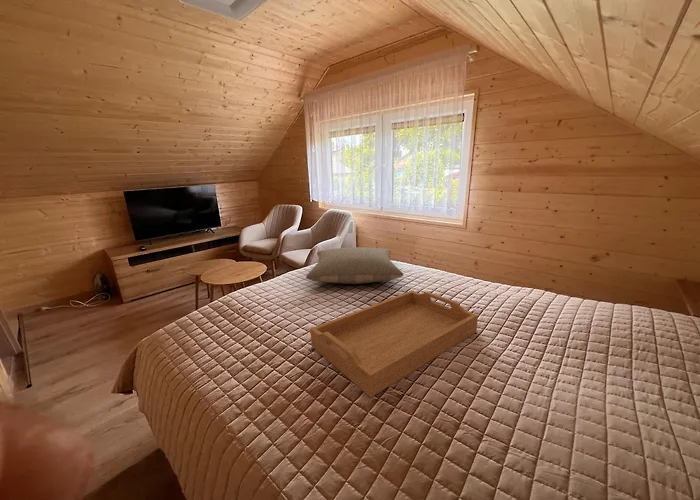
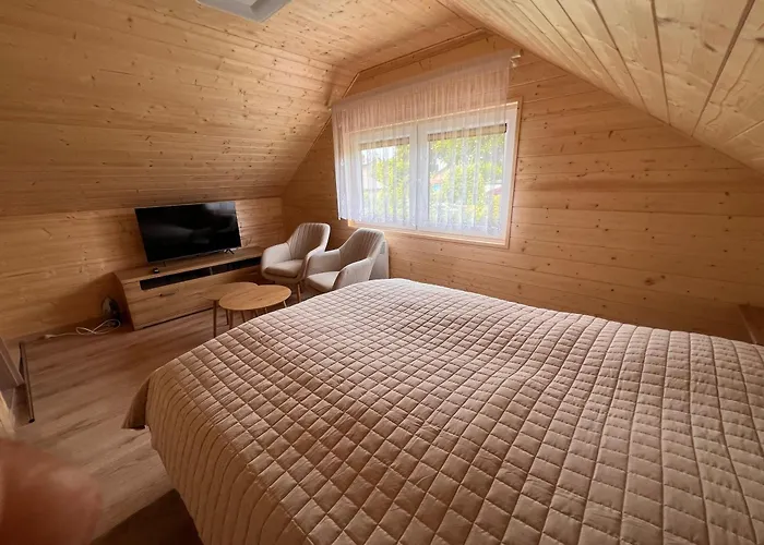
- pillow [305,246,404,285]
- serving tray [309,290,479,398]
